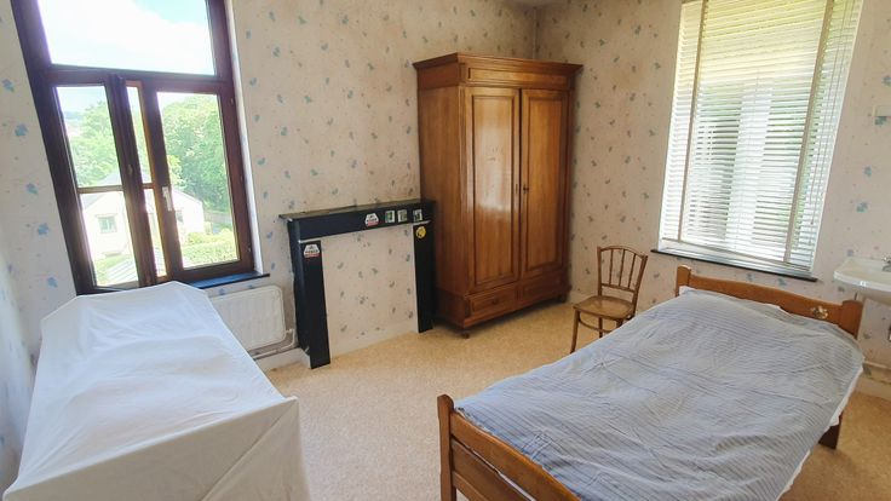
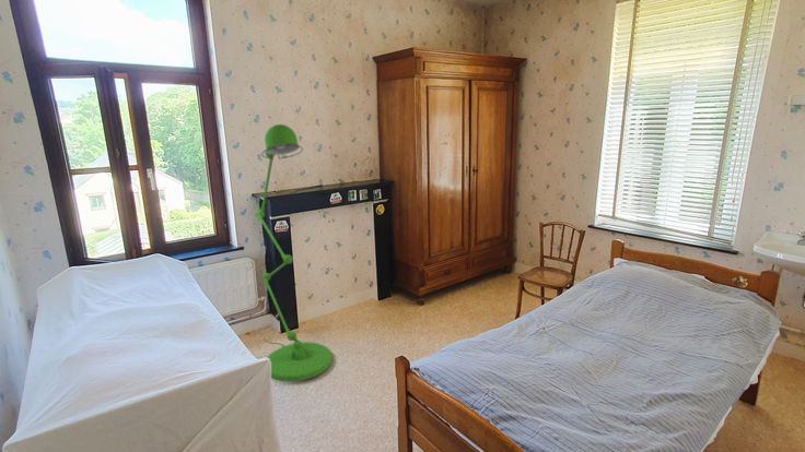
+ floor lamp [255,123,334,383]
